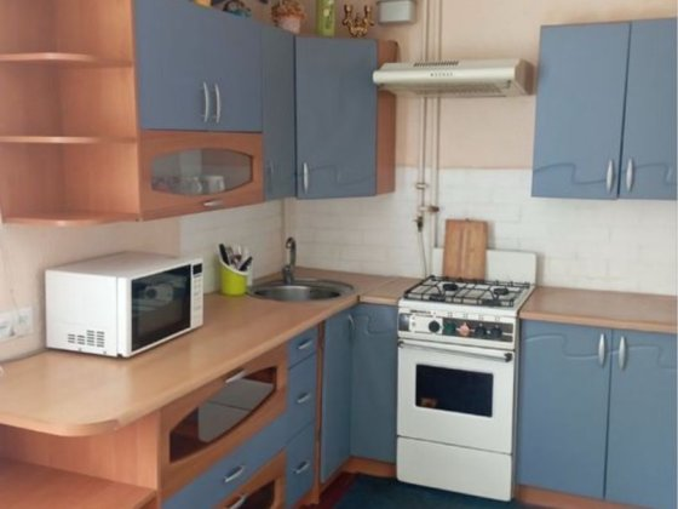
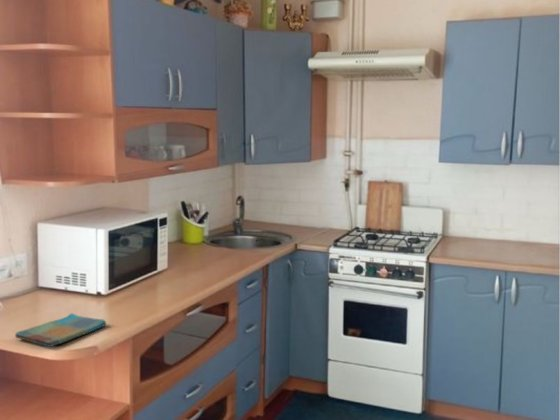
+ dish towel [14,312,107,348]
